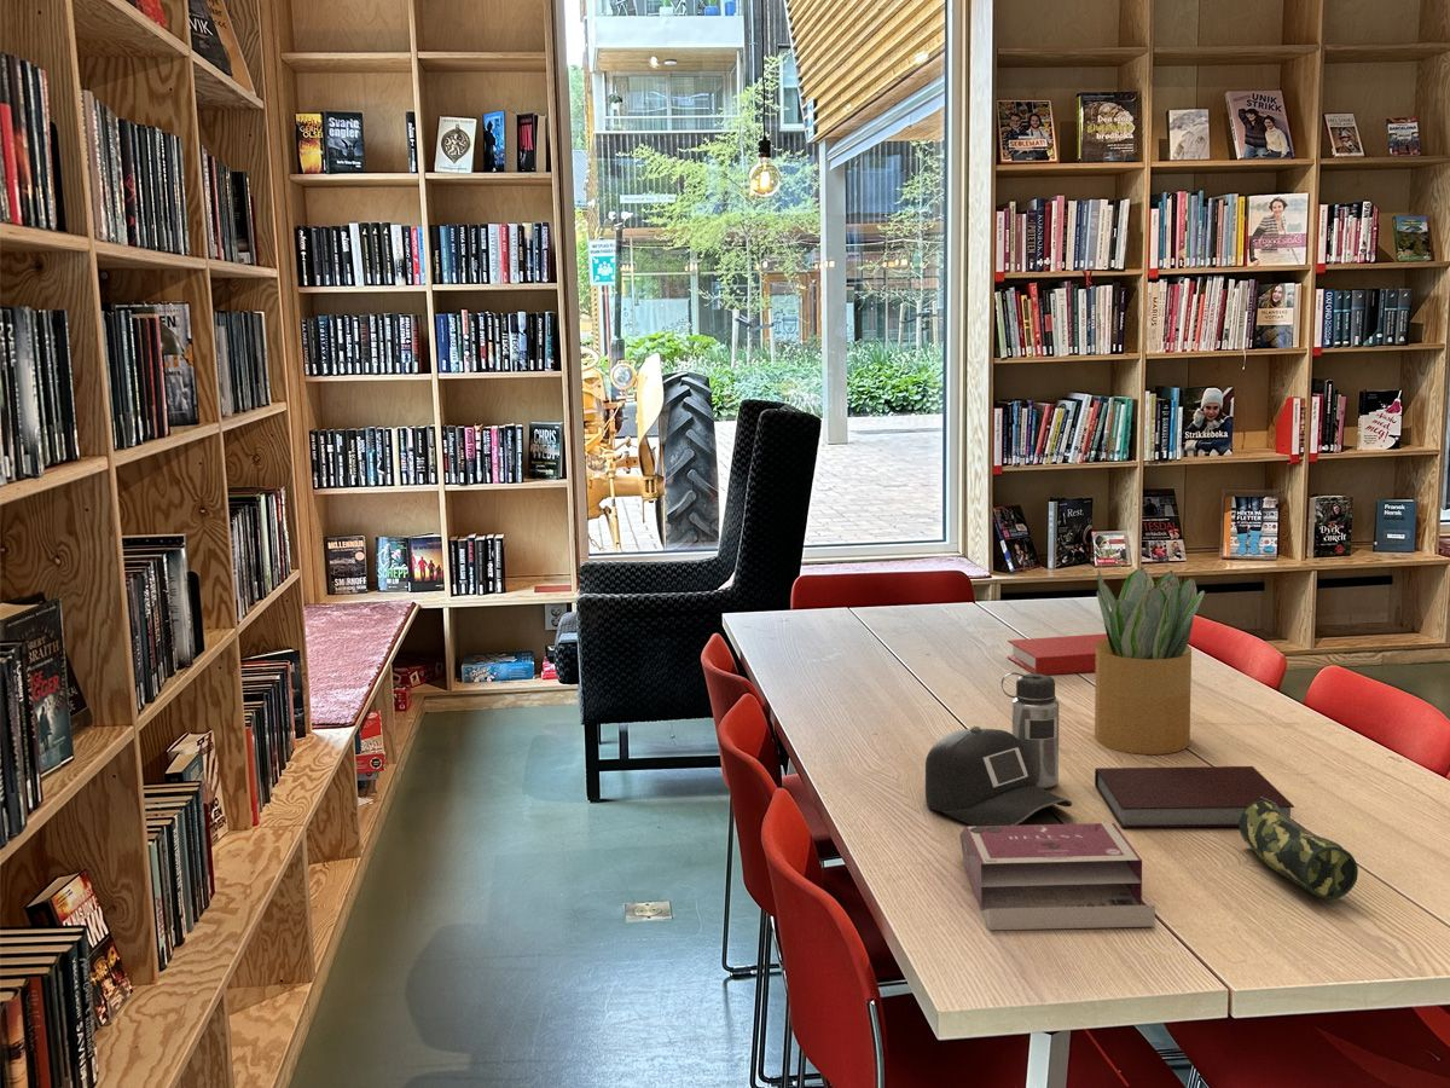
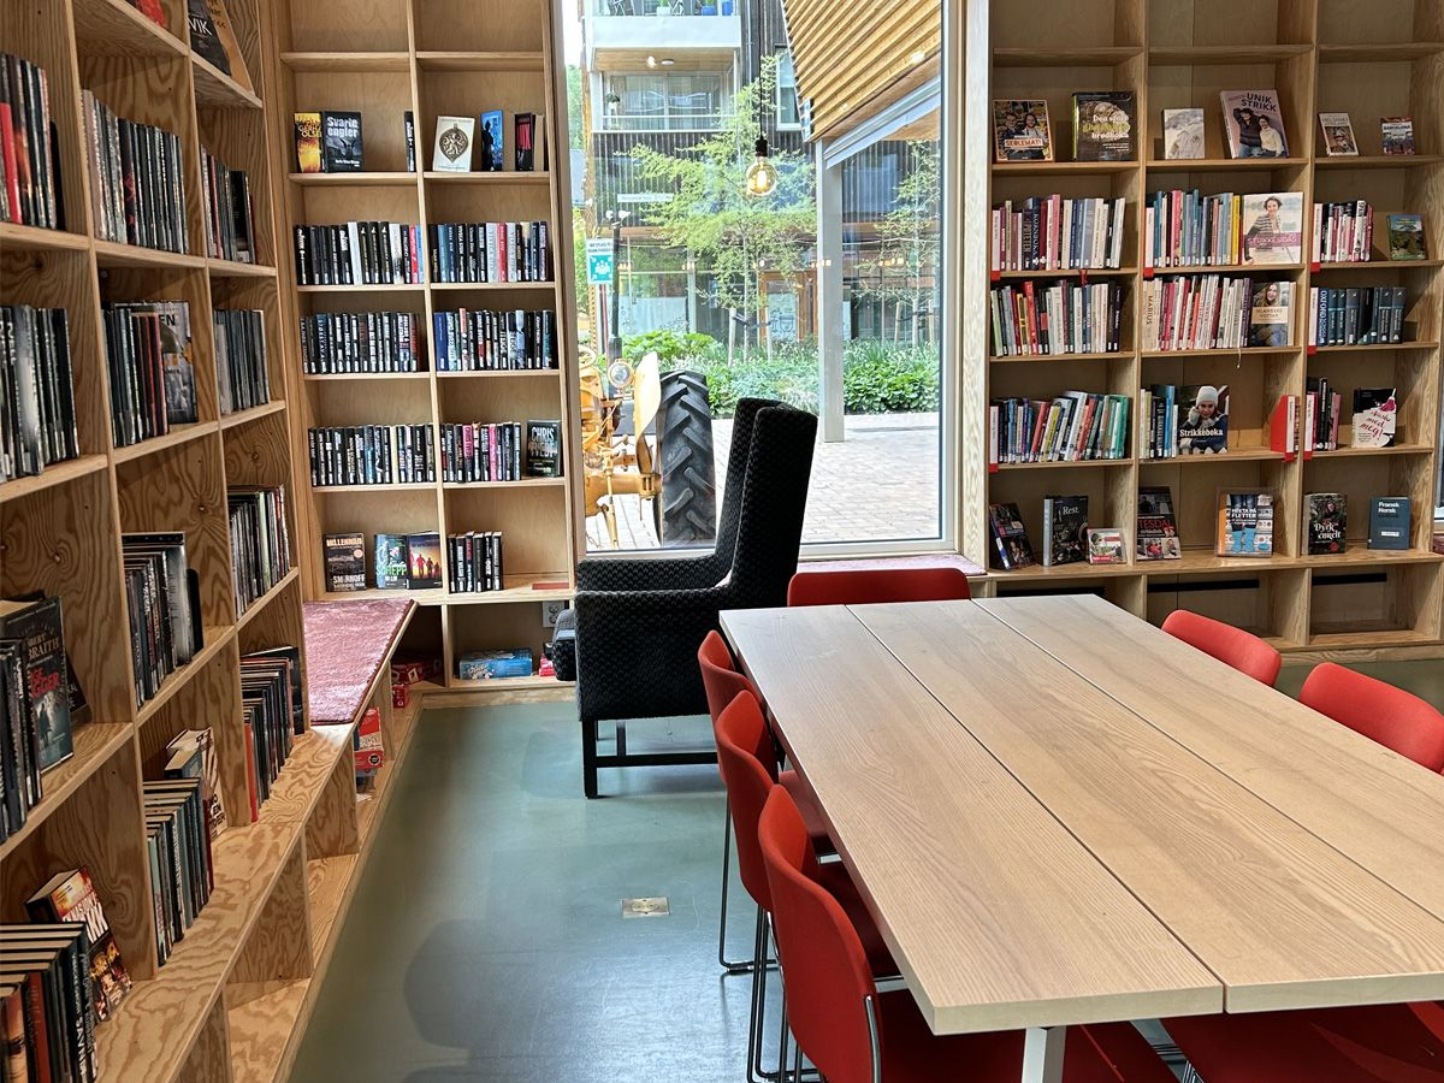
- notebook [1094,765,1295,829]
- water bottle [924,671,1073,827]
- book [958,822,1156,931]
- book [1007,632,1108,676]
- pencil case [1237,797,1359,901]
- potted plant [1094,566,1206,756]
